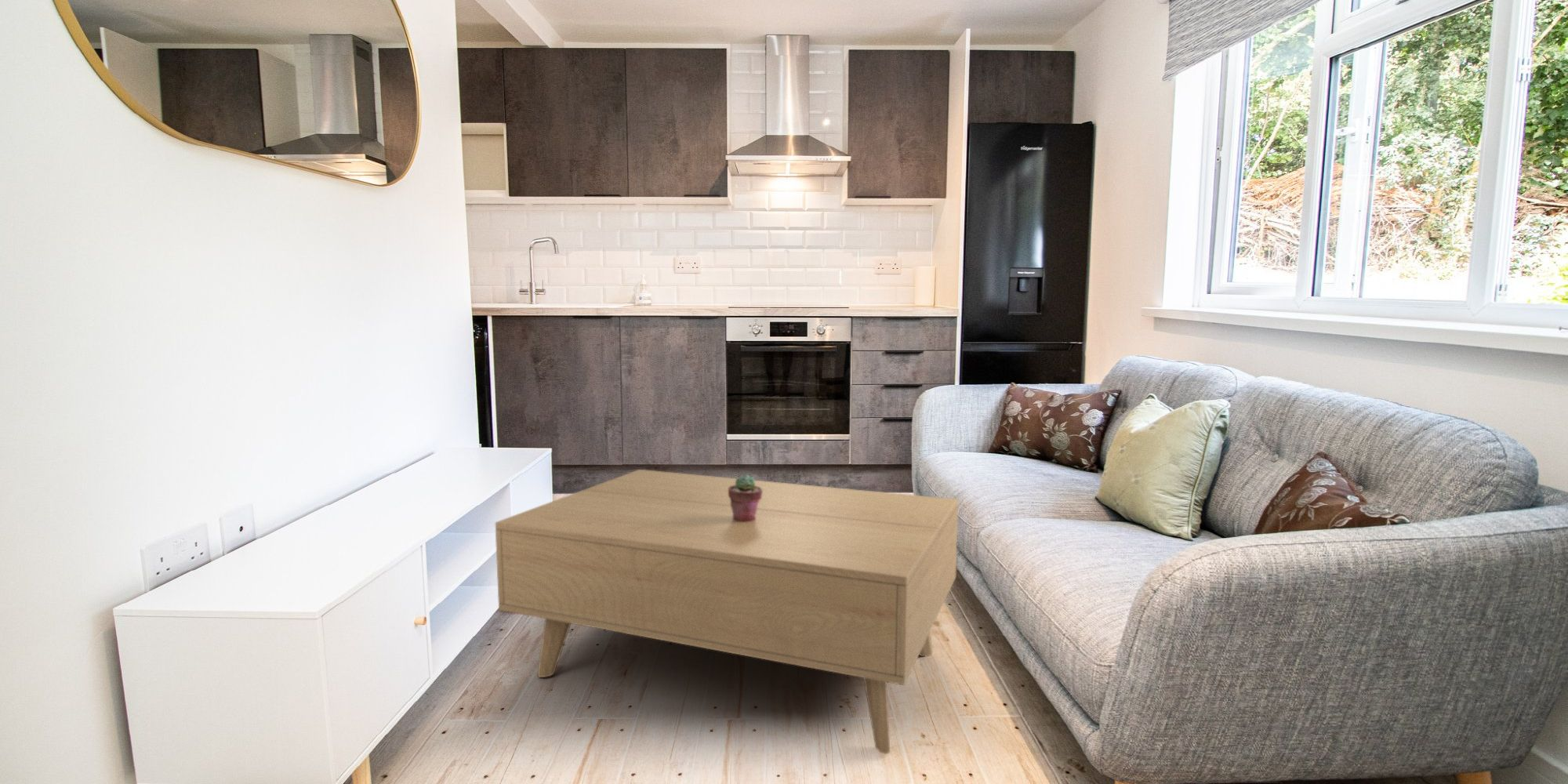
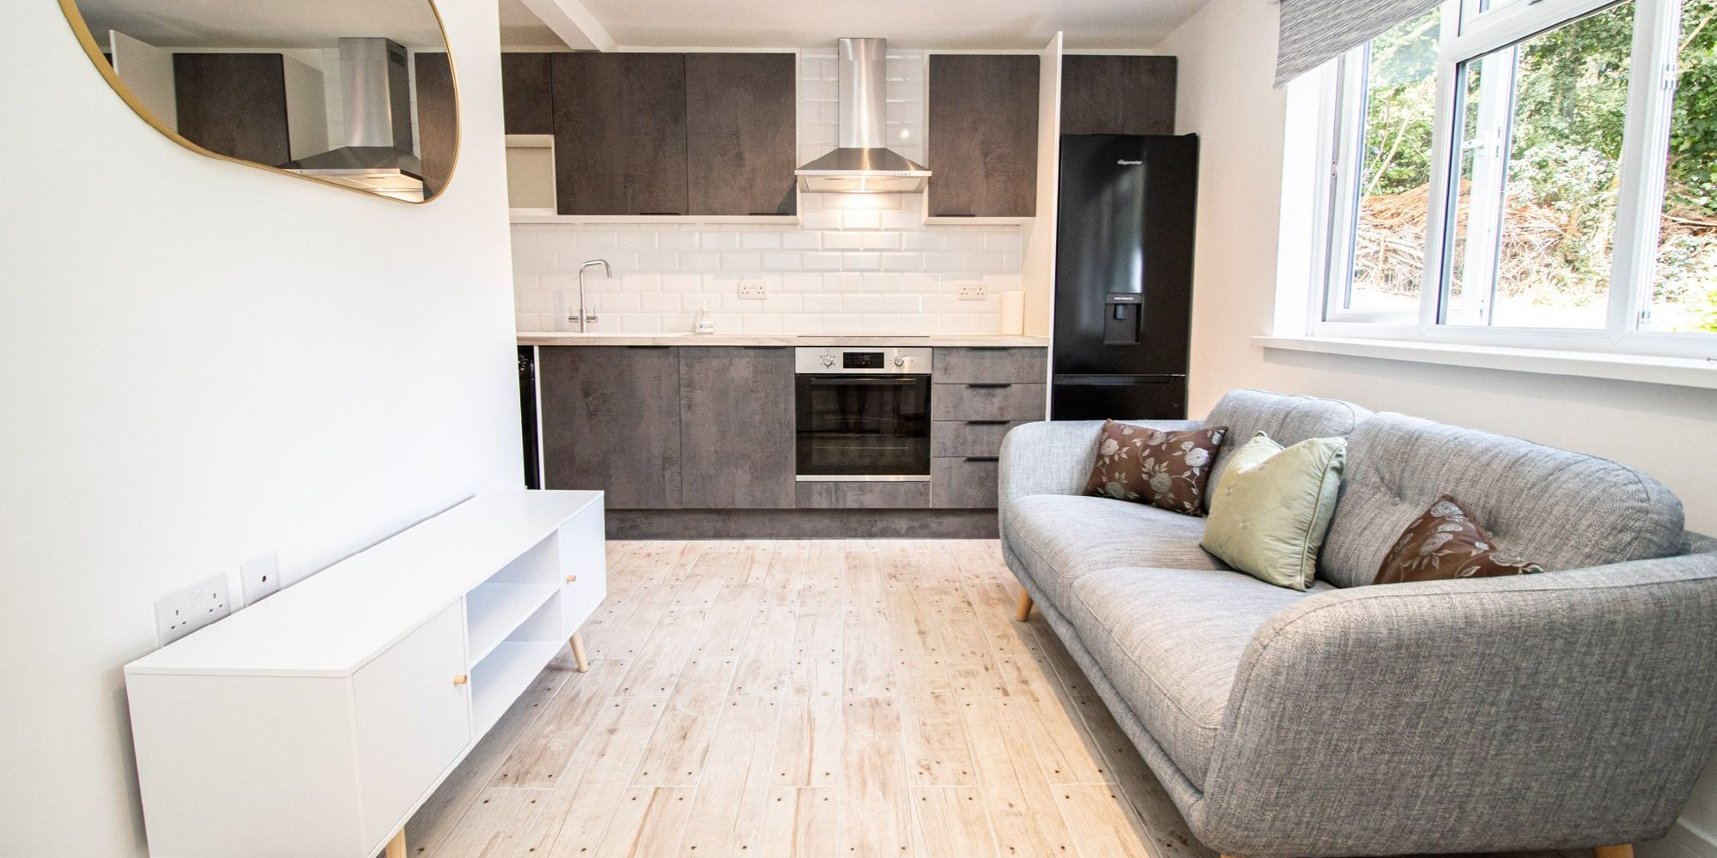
- coffee table [495,469,959,755]
- potted succulent [728,474,762,522]
